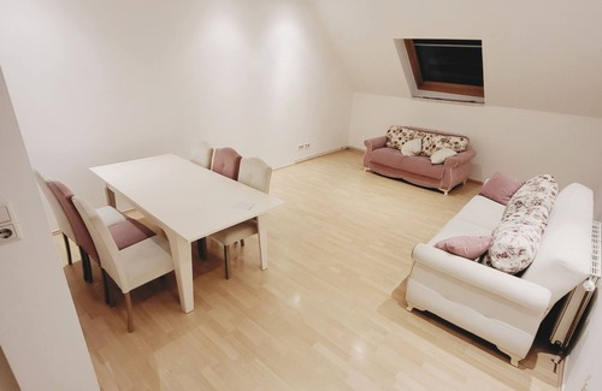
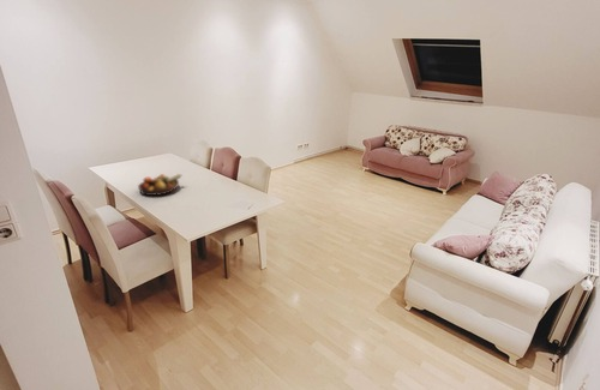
+ fruit bowl [137,173,182,197]
